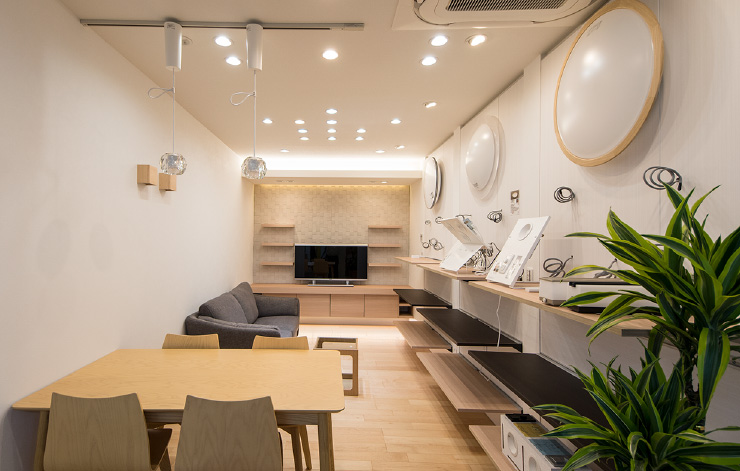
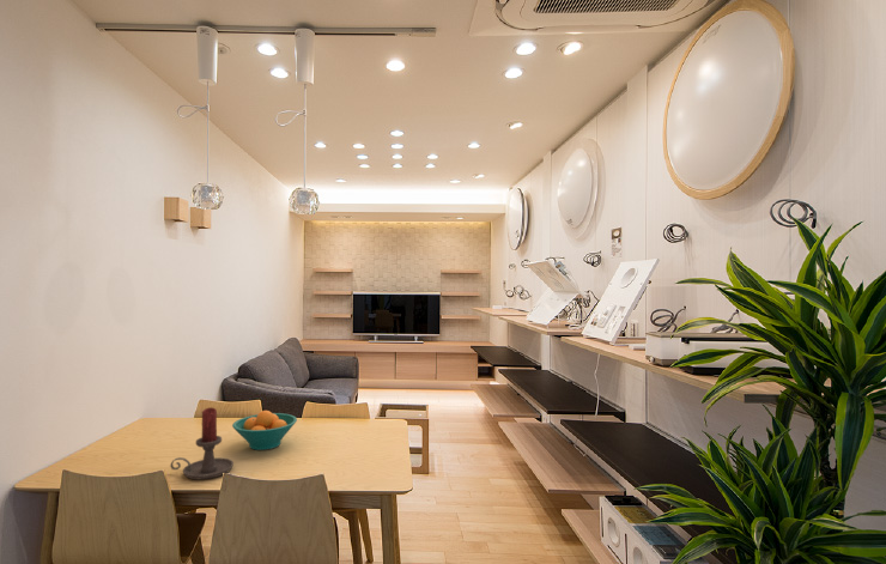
+ candle holder [169,406,235,480]
+ fruit bowl [231,410,298,451]
